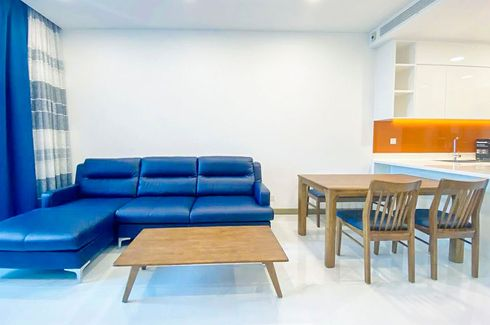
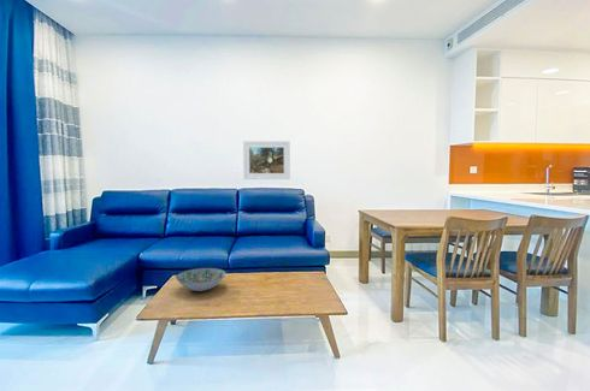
+ decorative bowl [175,266,228,292]
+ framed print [242,140,291,180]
